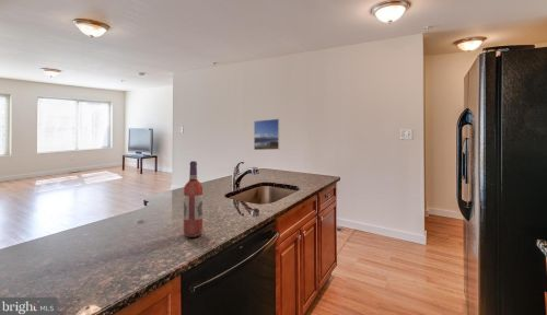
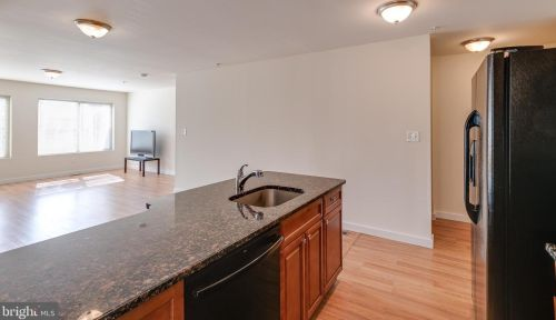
- wine bottle [183,160,203,238]
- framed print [253,118,281,151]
